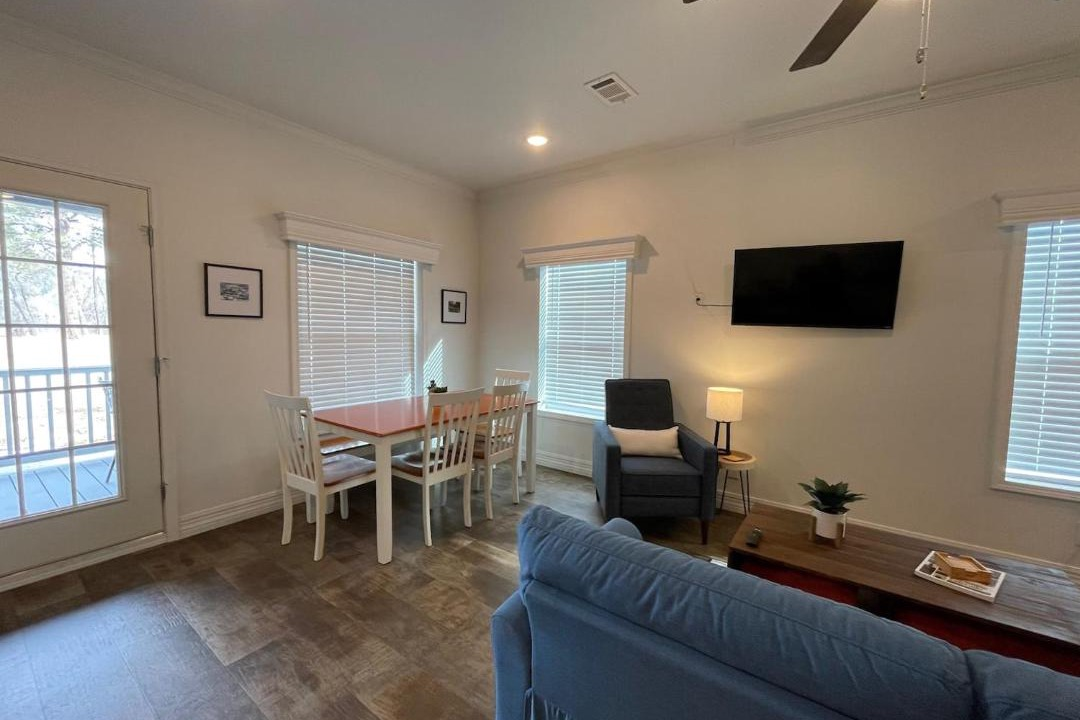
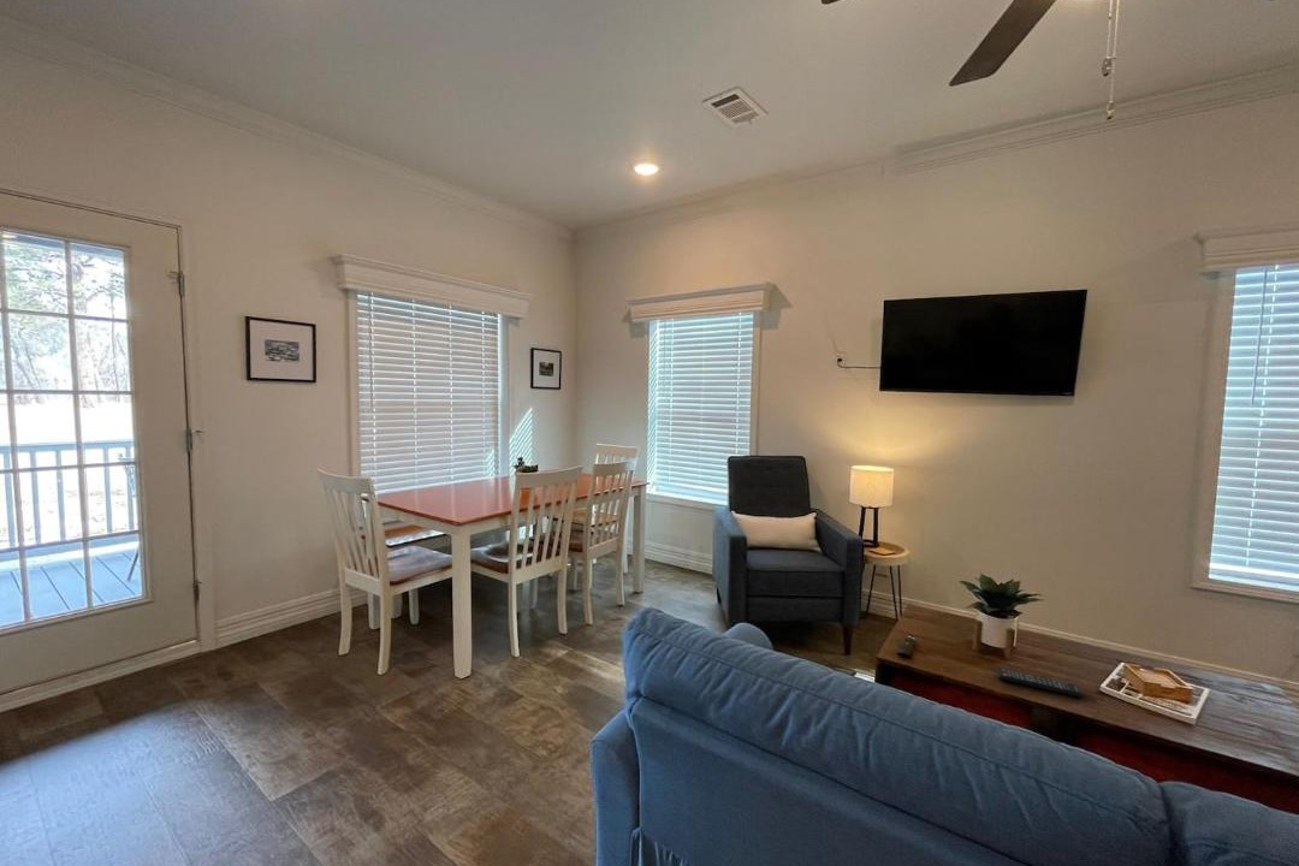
+ remote control [995,668,1084,699]
